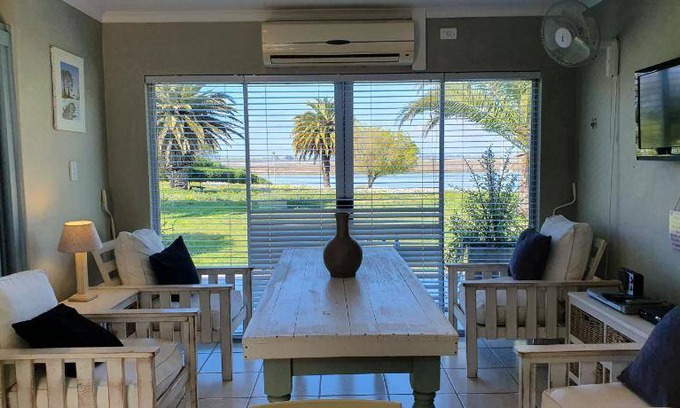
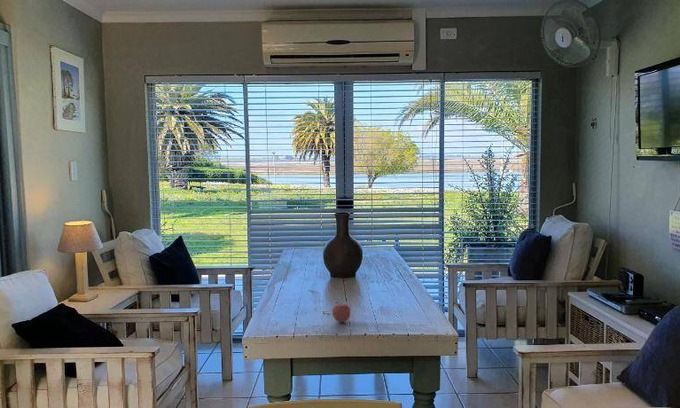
+ apple [331,303,351,323]
